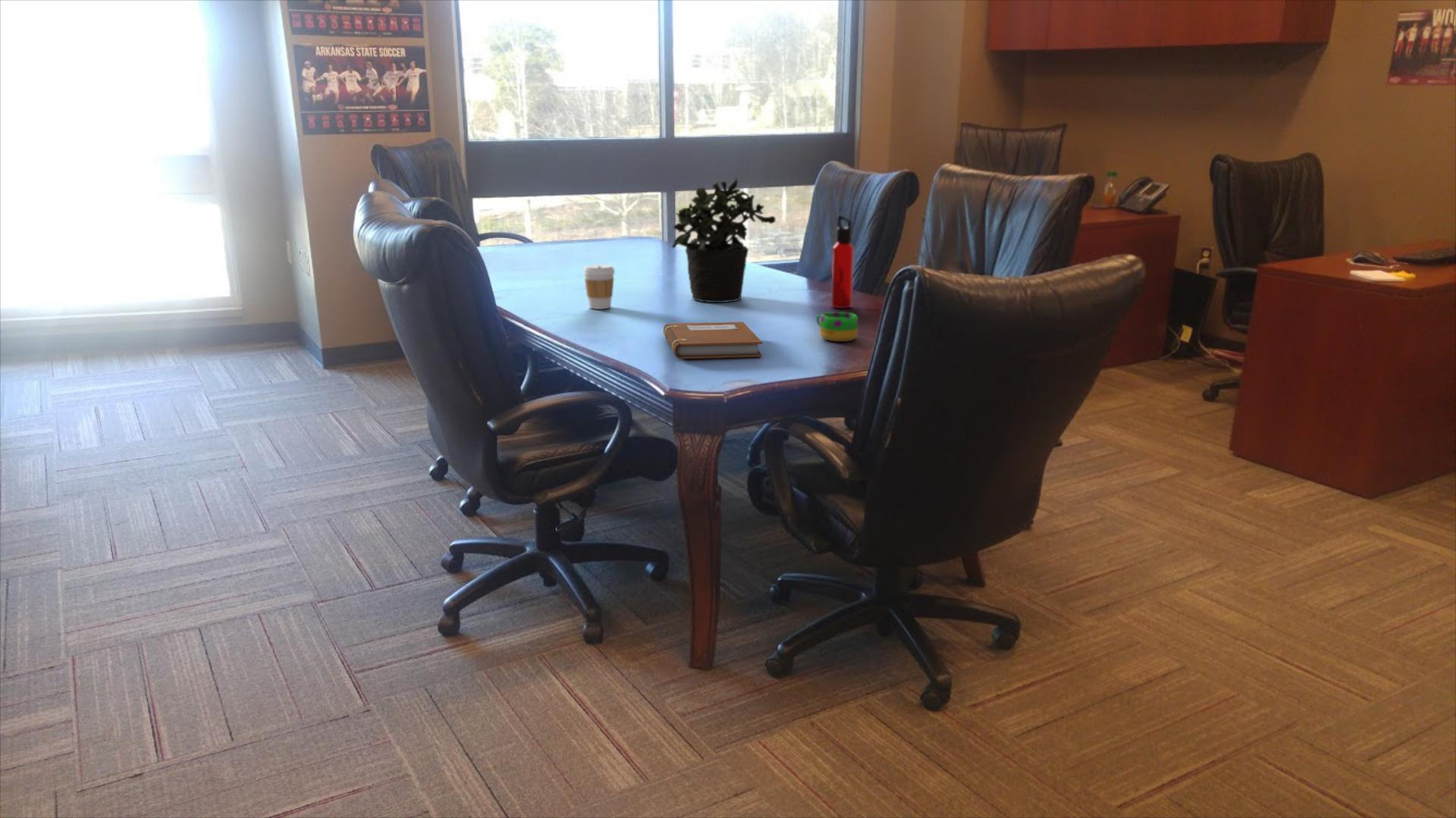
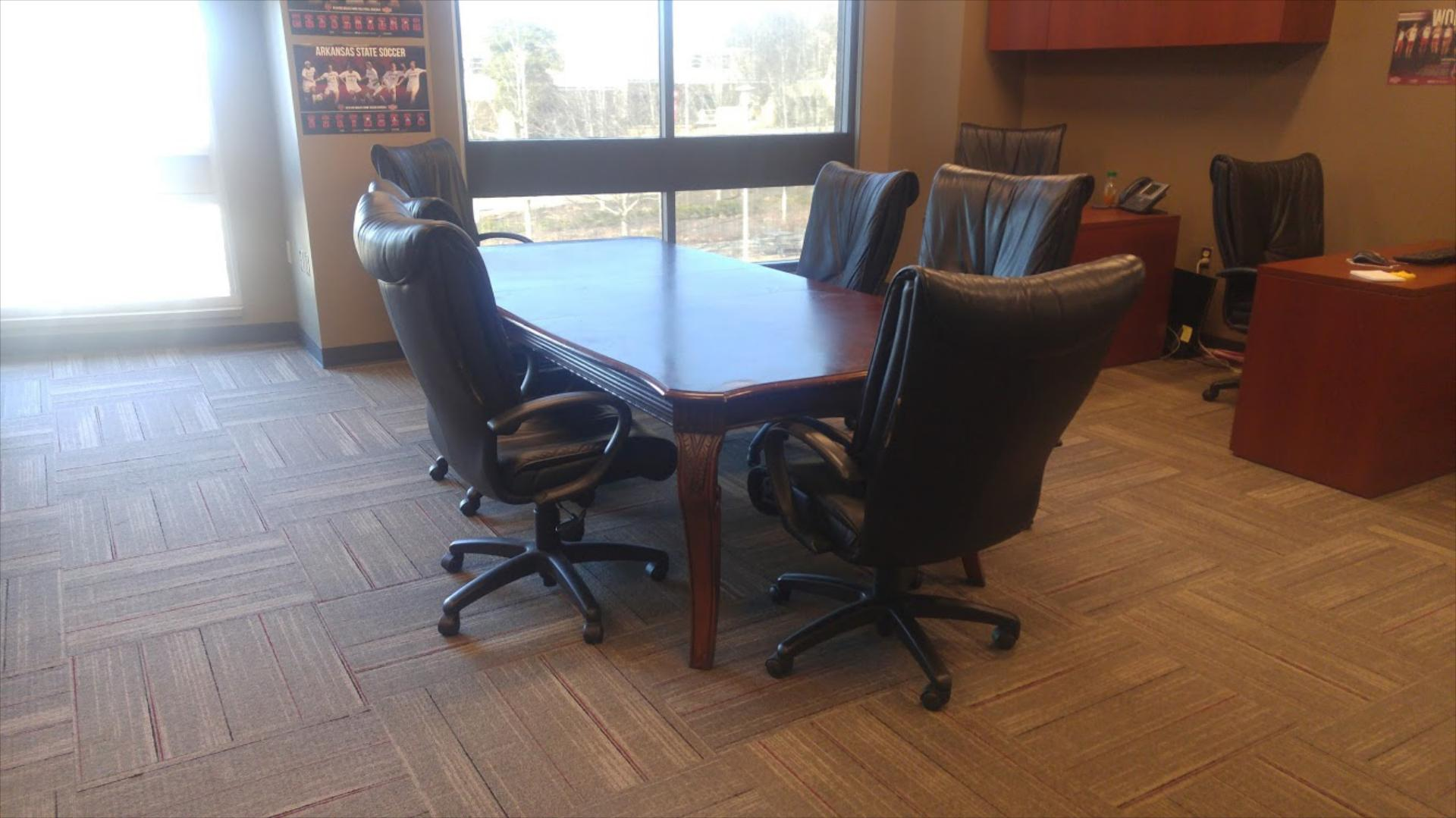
- mug [815,311,859,343]
- potted plant [671,177,777,303]
- coffee cup [582,264,616,310]
- water bottle [830,214,855,309]
- notebook [663,321,763,359]
